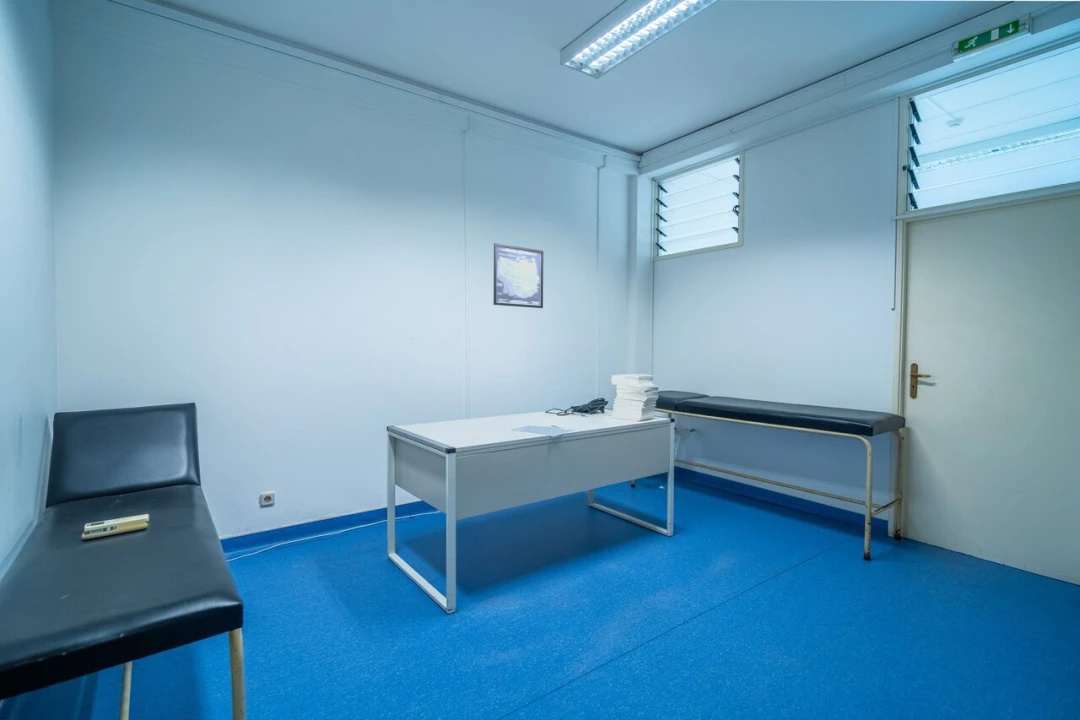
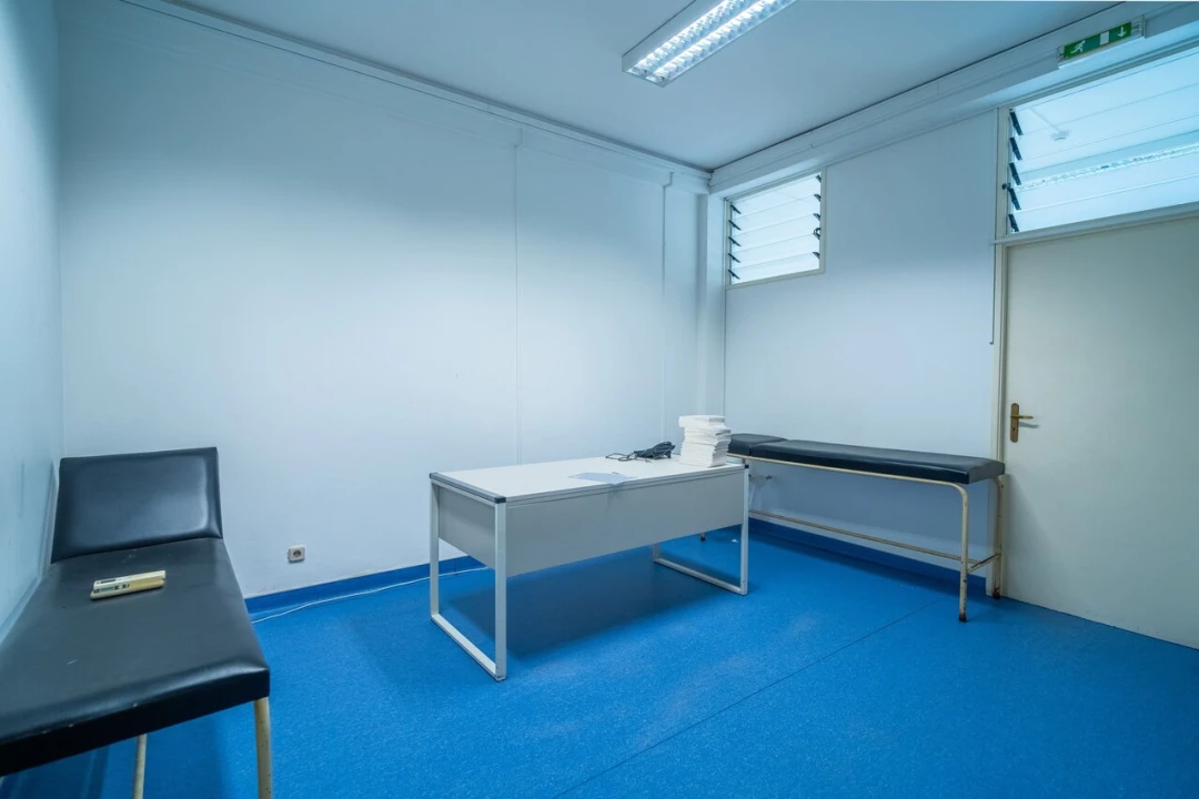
- wall art [492,242,545,309]
